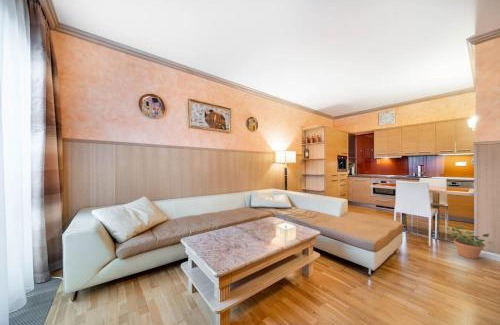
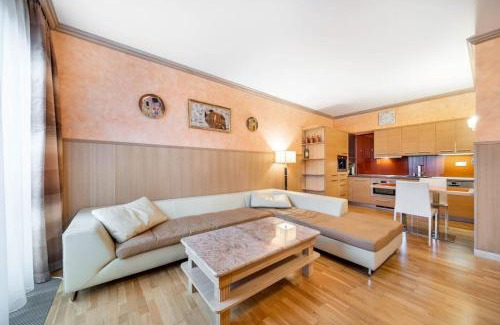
- potted plant [449,226,497,260]
